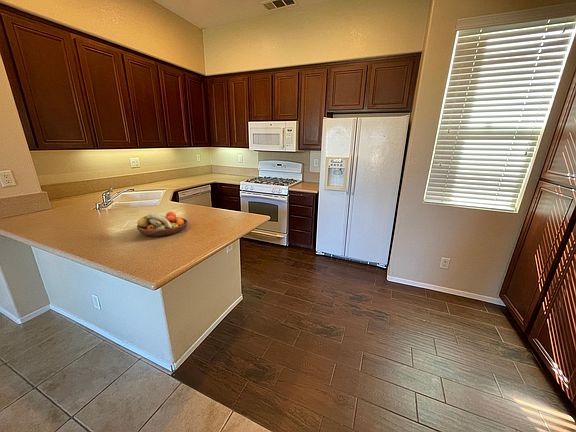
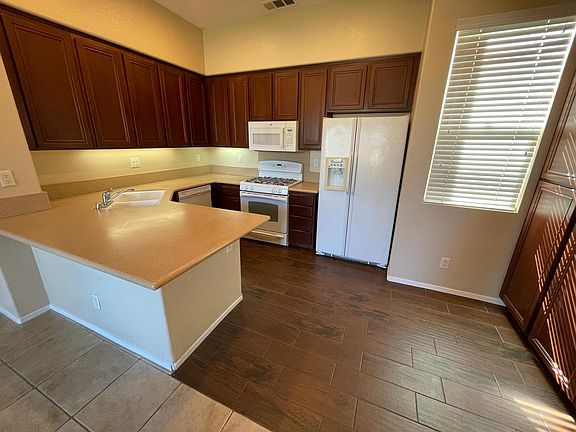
- fruit bowl [136,211,189,237]
